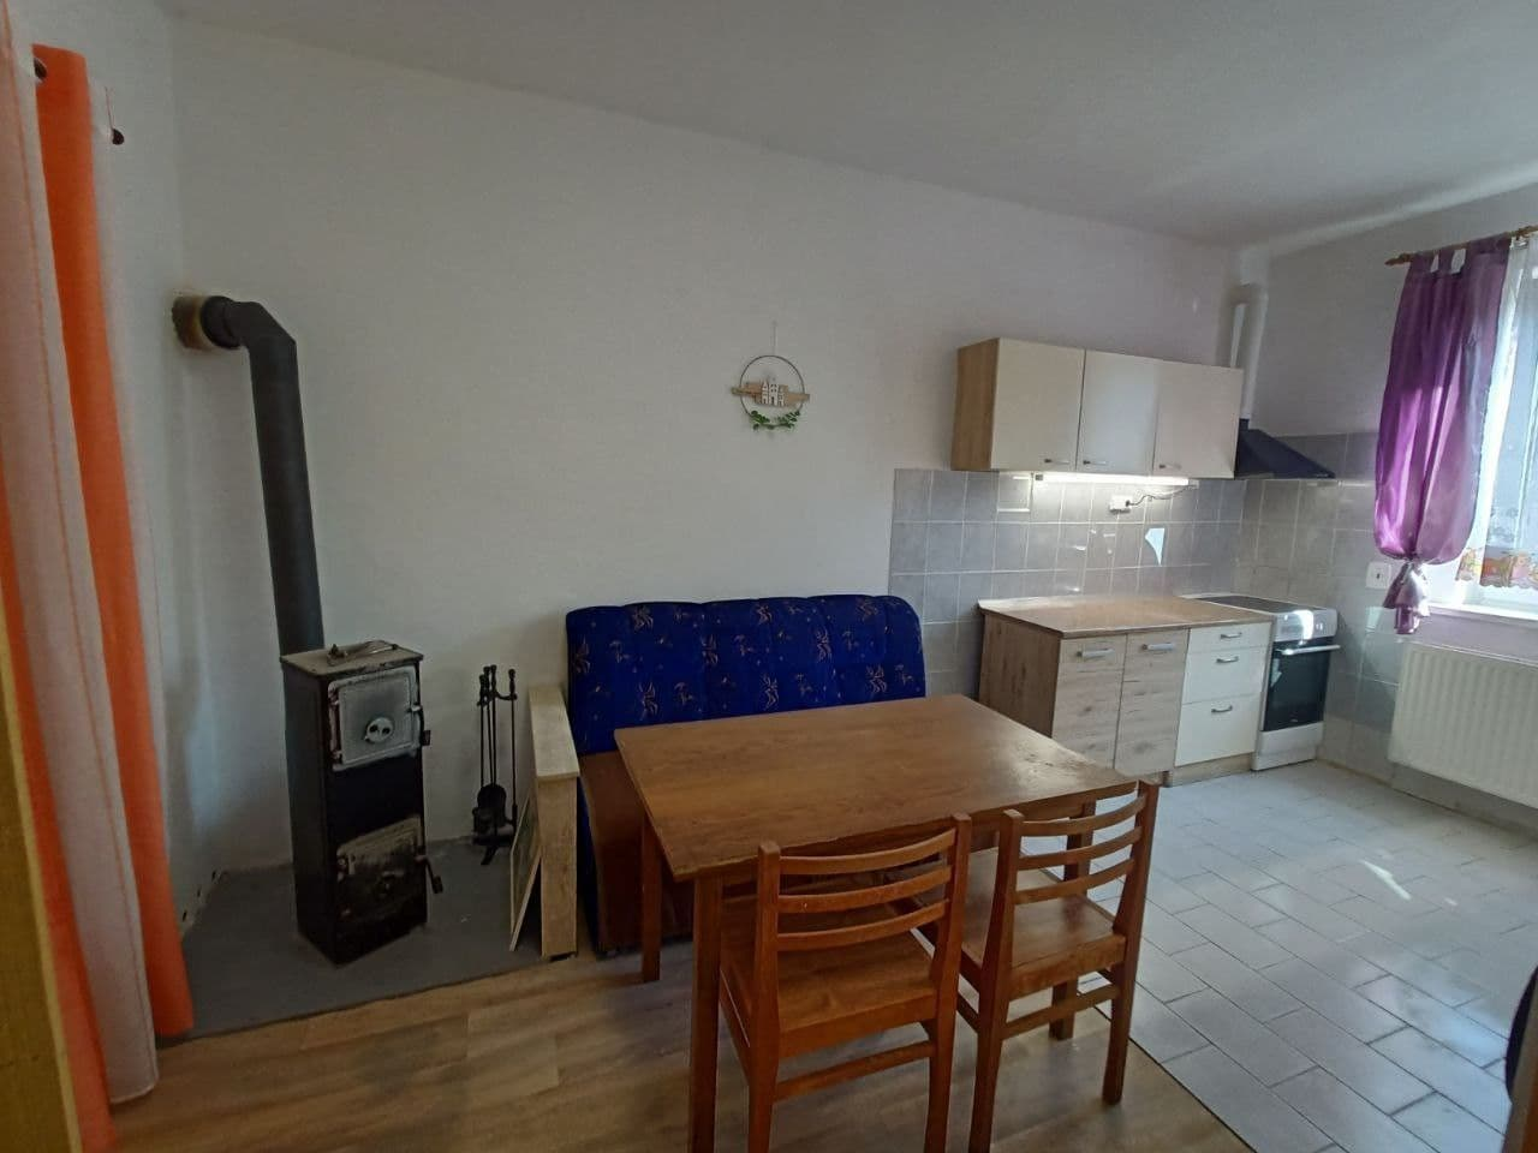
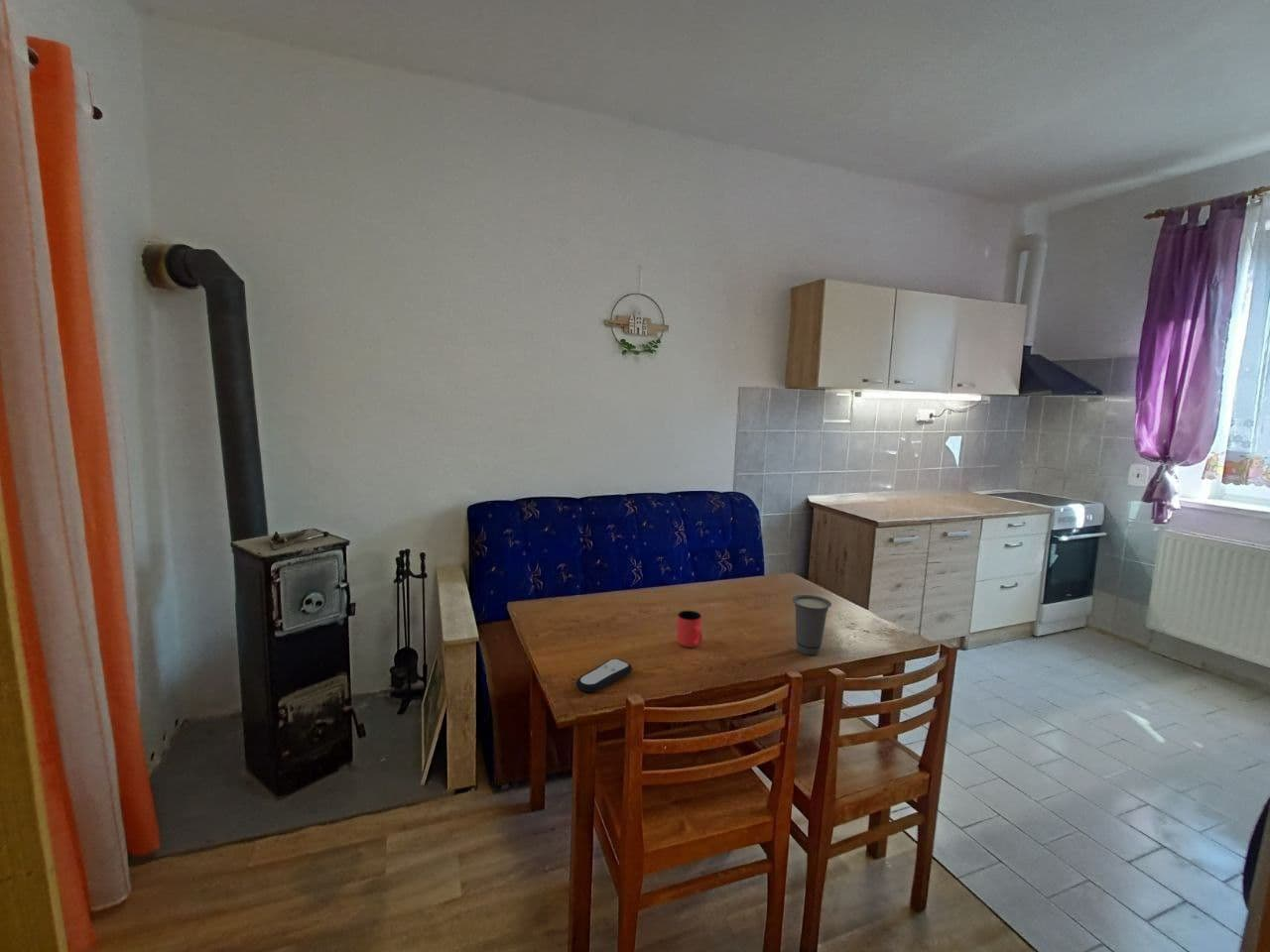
+ cup [676,610,703,649]
+ remote control [575,657,633,693]
+ cup [792,594,832,656]
